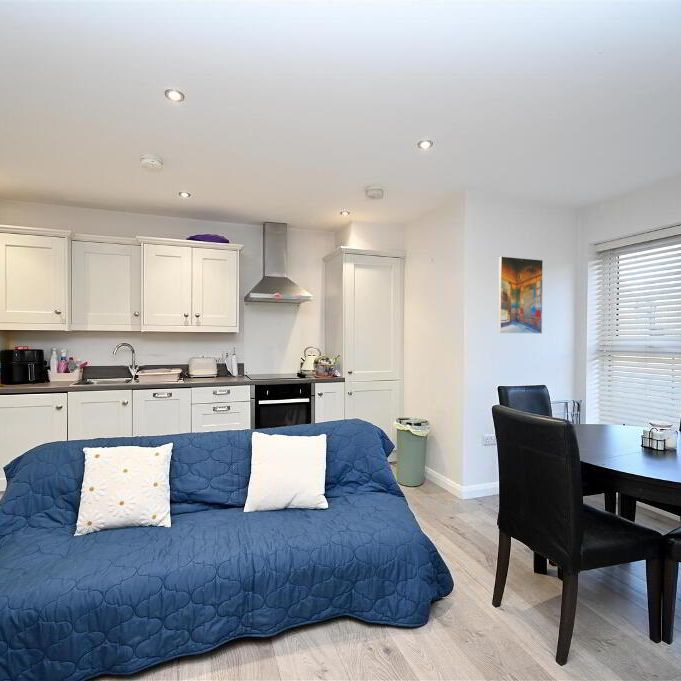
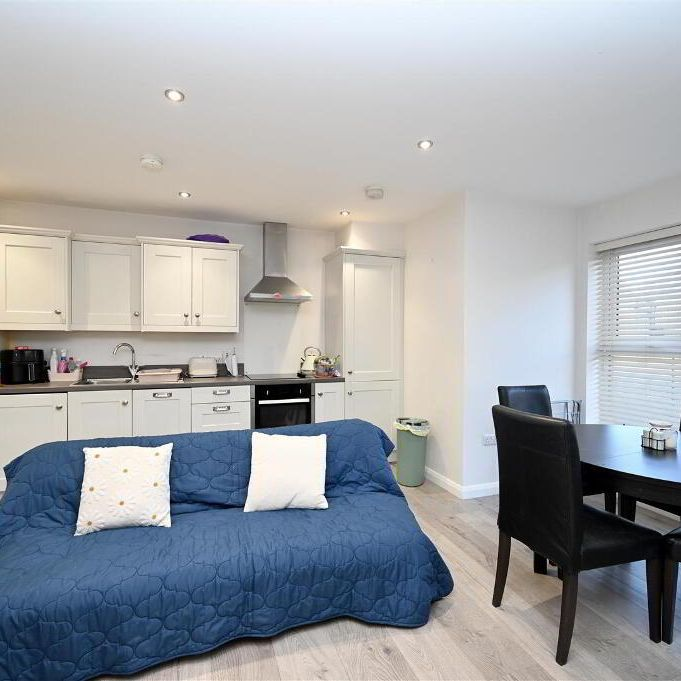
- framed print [497,255,544,335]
